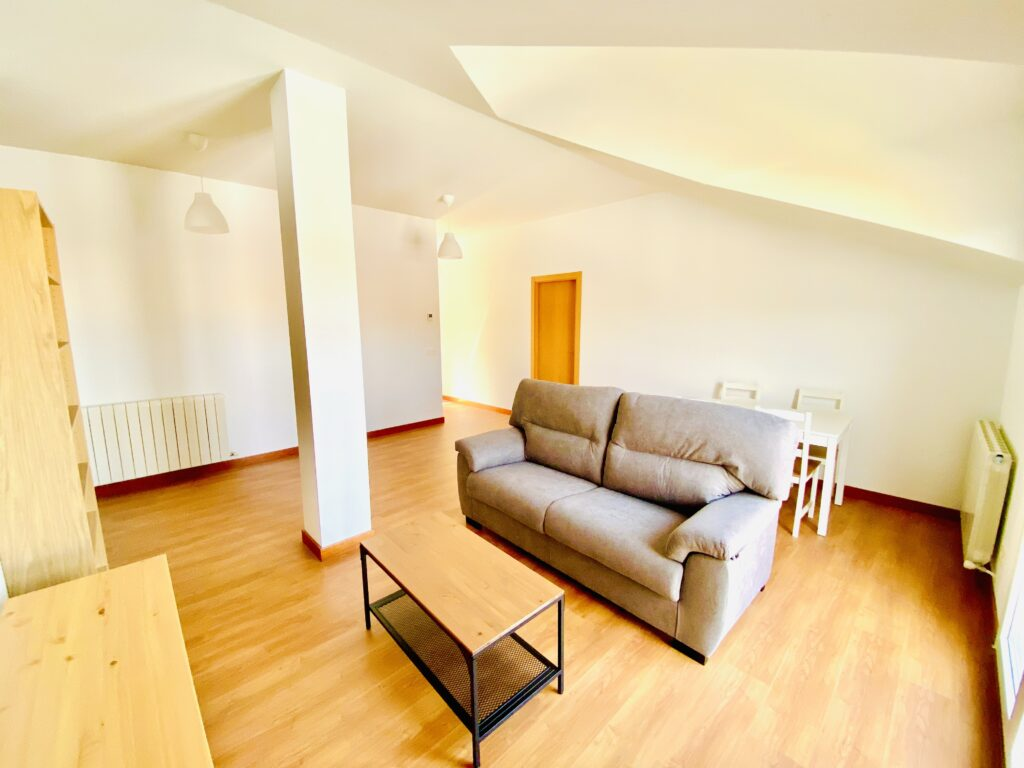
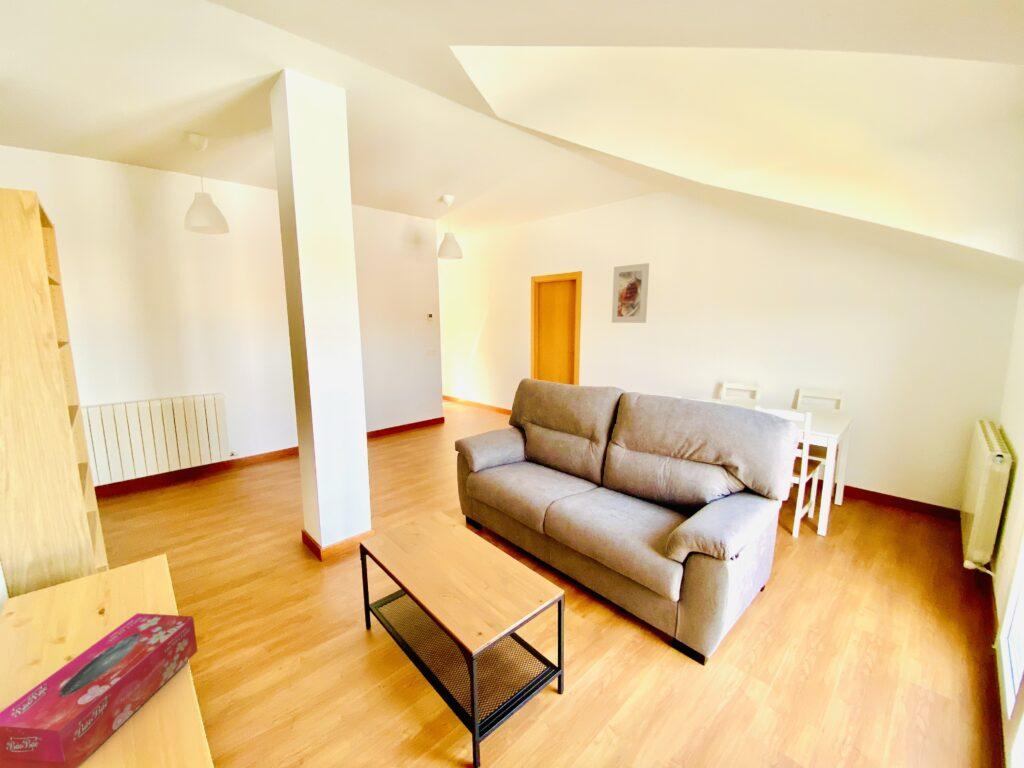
+ tissue box [0,612,199,768]
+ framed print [611,262,650,324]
